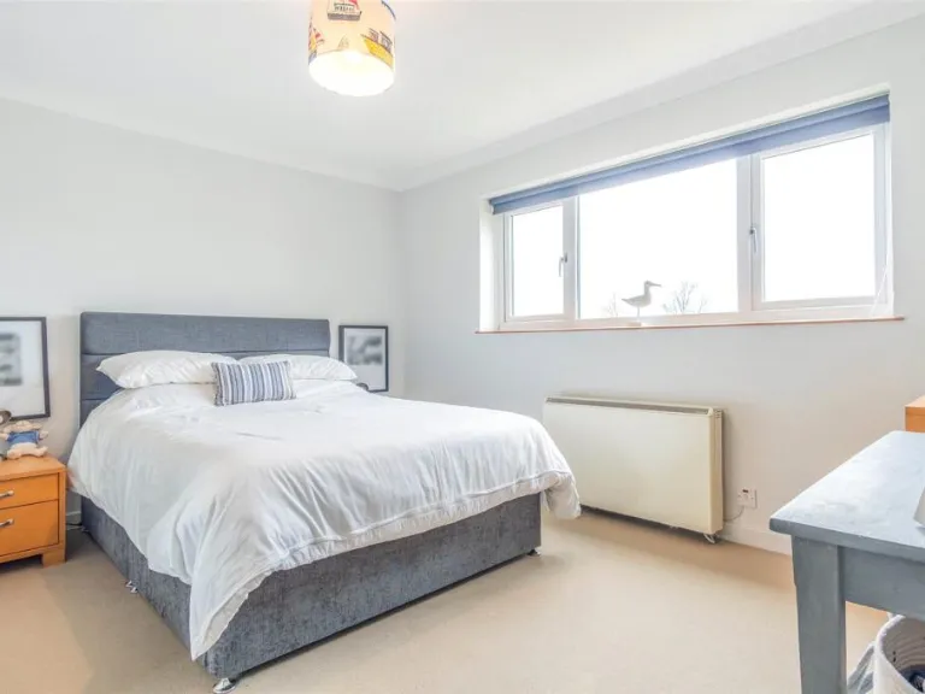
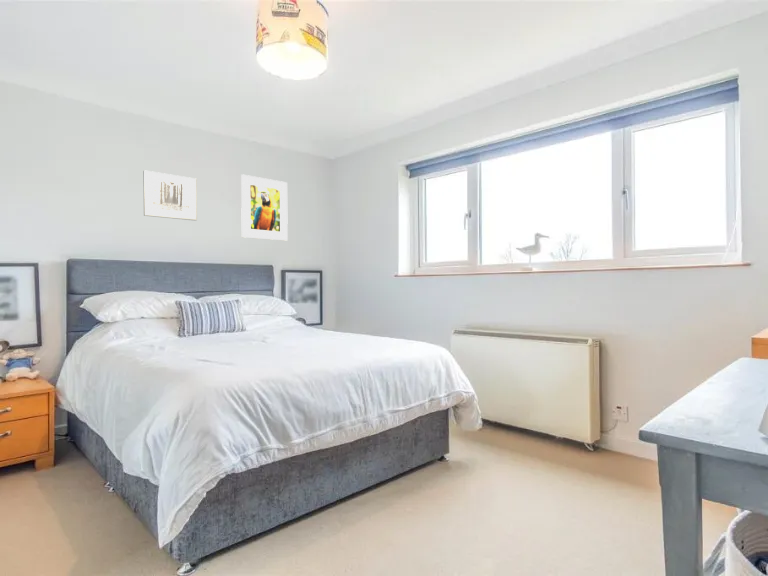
+ wall art [143,169,198,222]
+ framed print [240,173,289,241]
